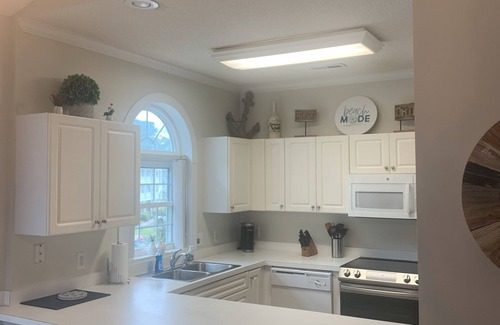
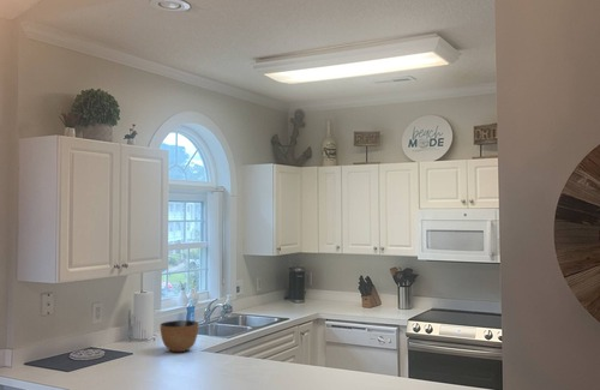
+ bowl [160,319,199,353]
